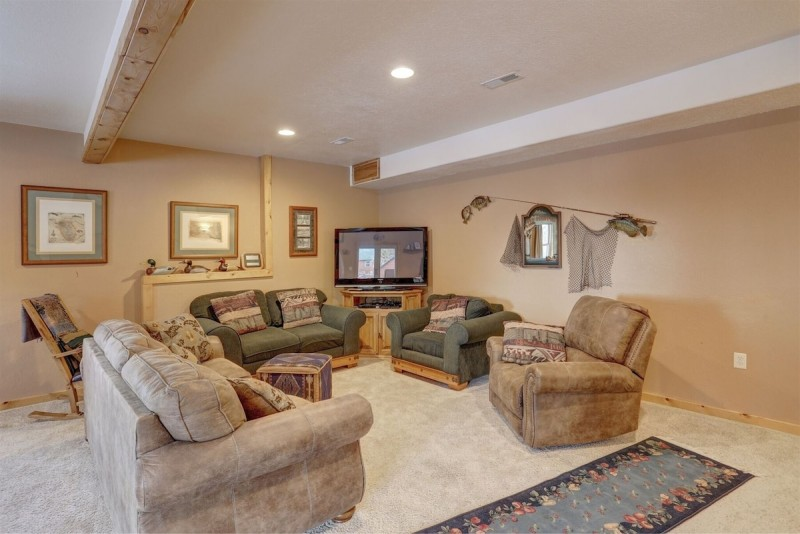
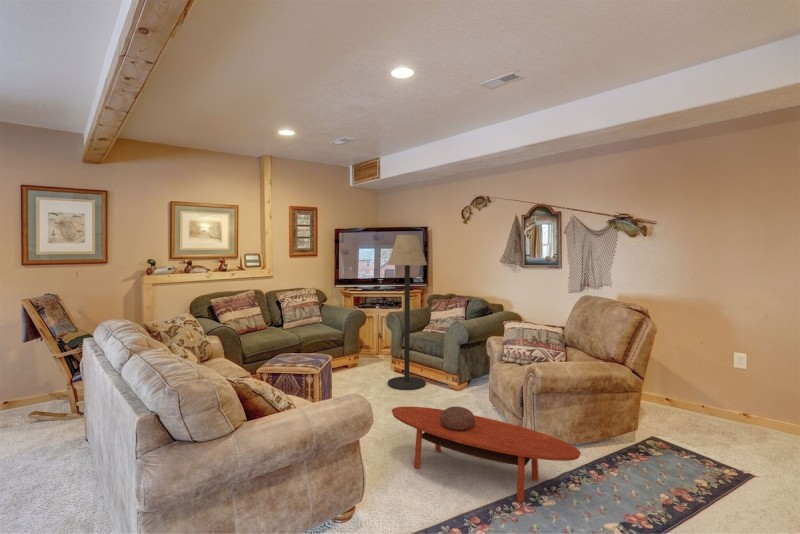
+ floor lamp [387,234,428,391]
+ coffee table [391,405,582,504]
+ decorative bowl [440,405,475,431]
